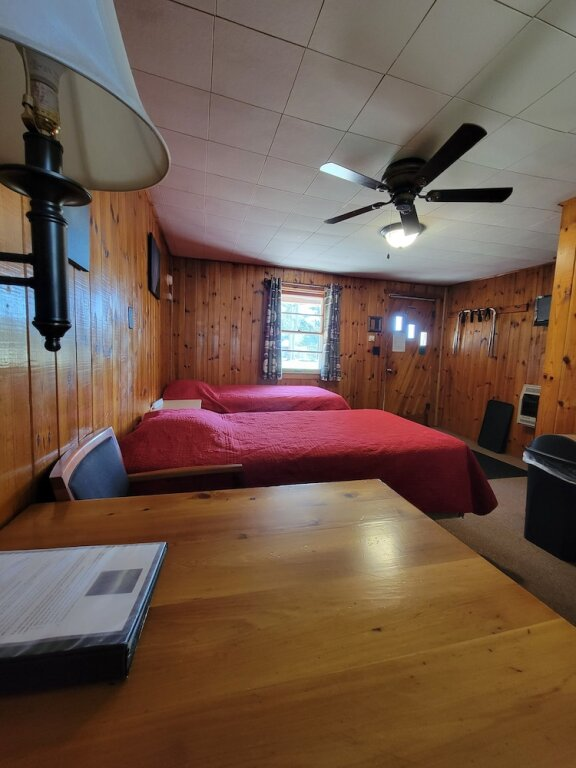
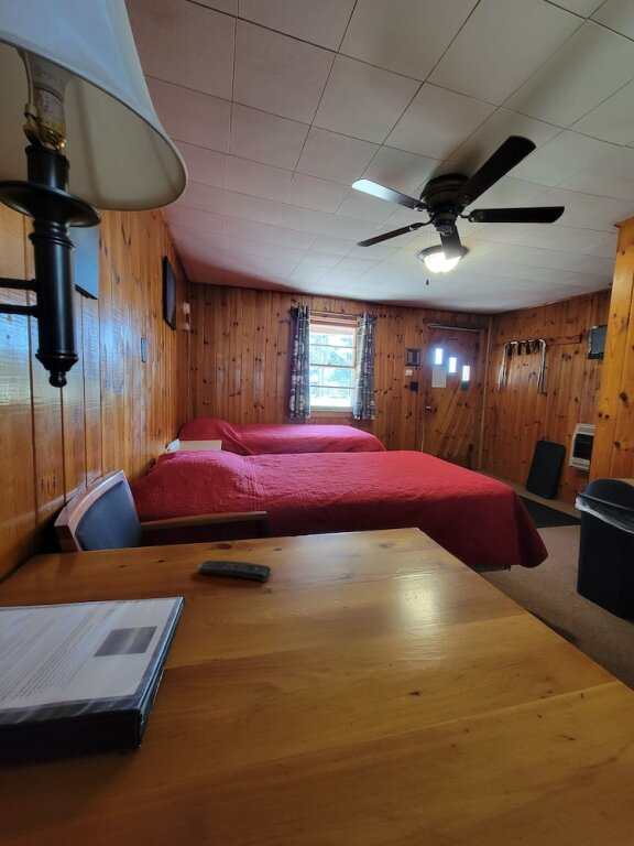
+ remote control [196,560,272,583]
